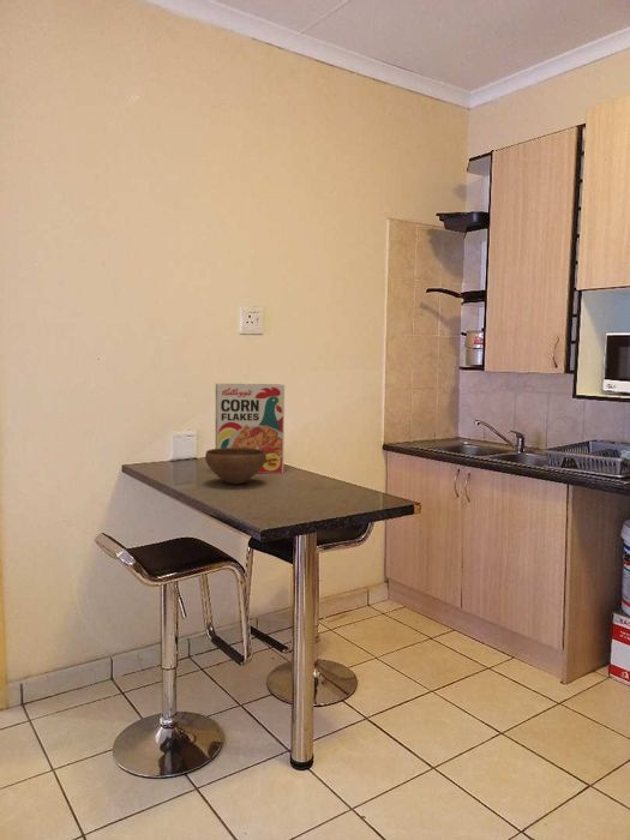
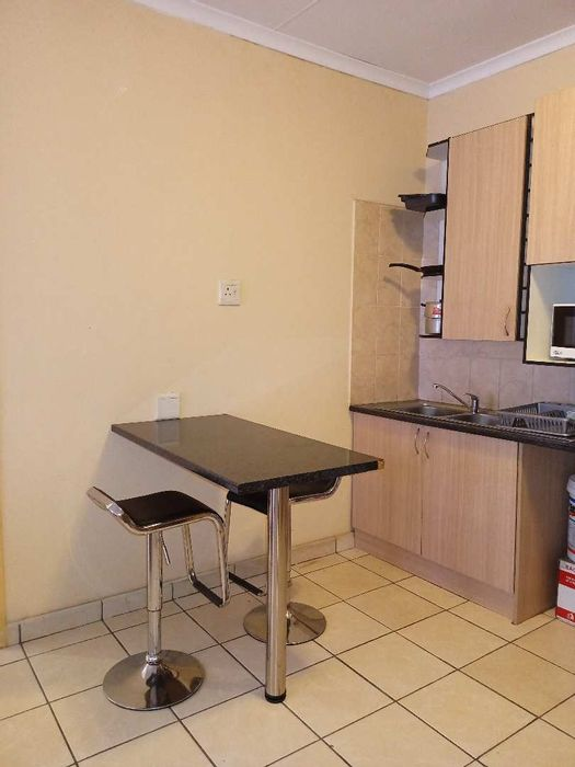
- cereal box [215,383,286,474]
- bowl [204,448,266,485]
